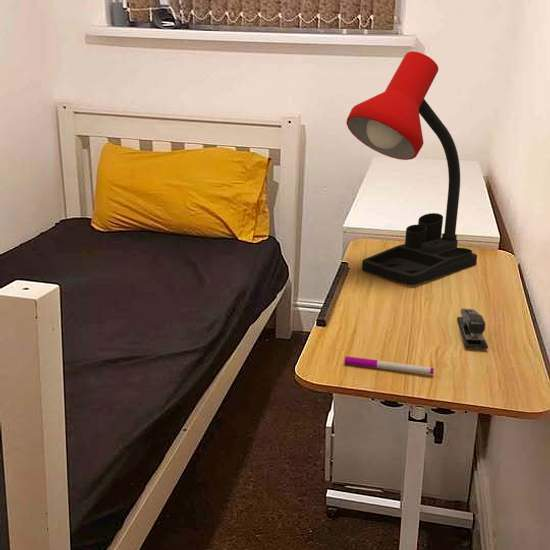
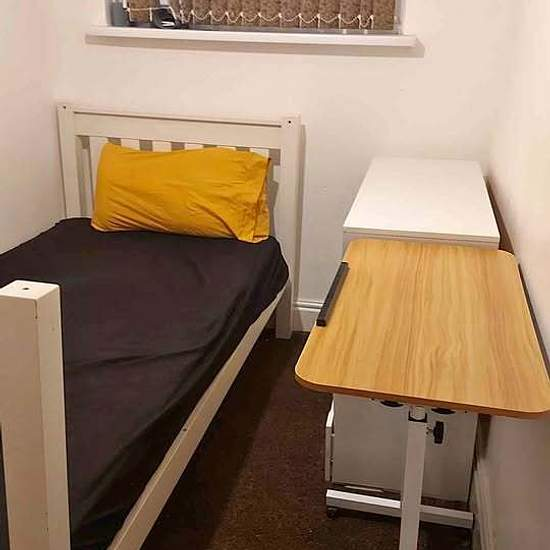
- stapler [456,307,489,350]
- pen [344,355,435,375]
- desk lamp [345,50,478,286]
